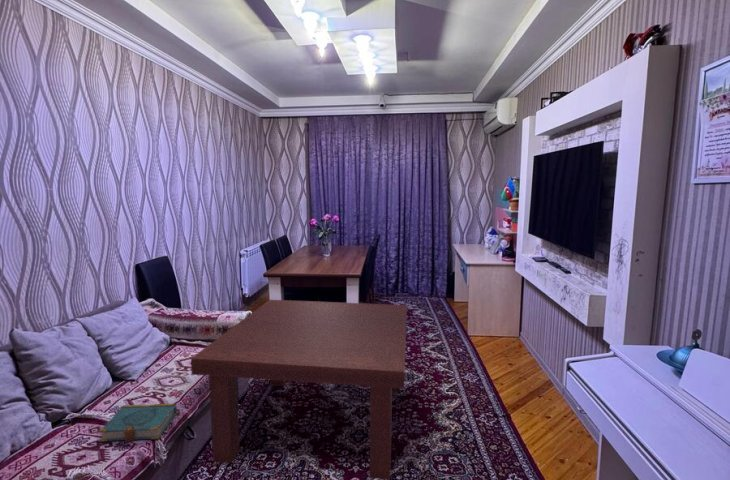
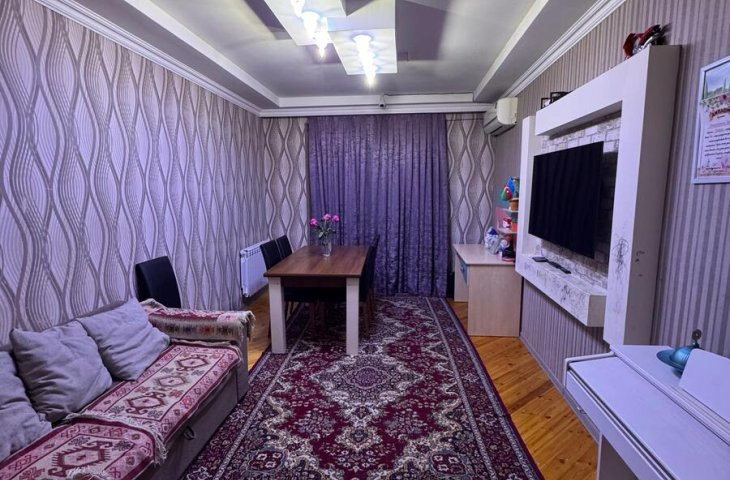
- book [98,402,178,442]
- coffee table [190,299,408,480]
